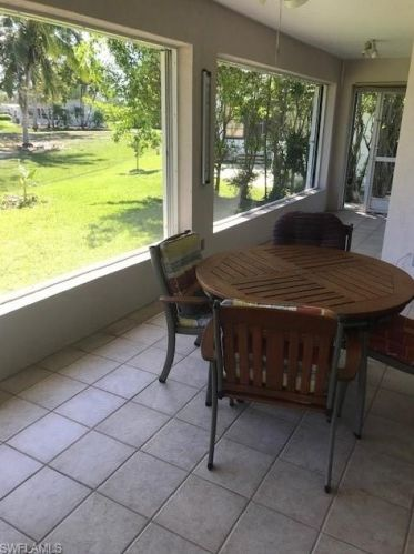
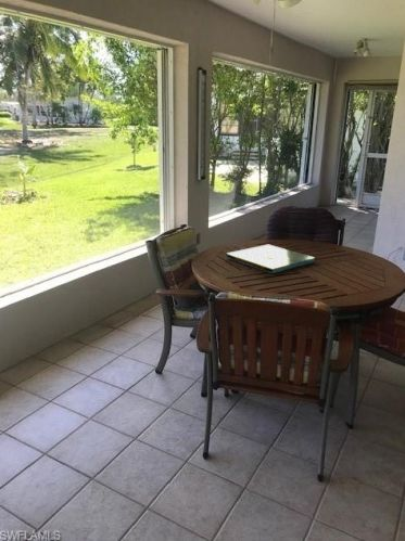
+ board game [225,244,316,274]
